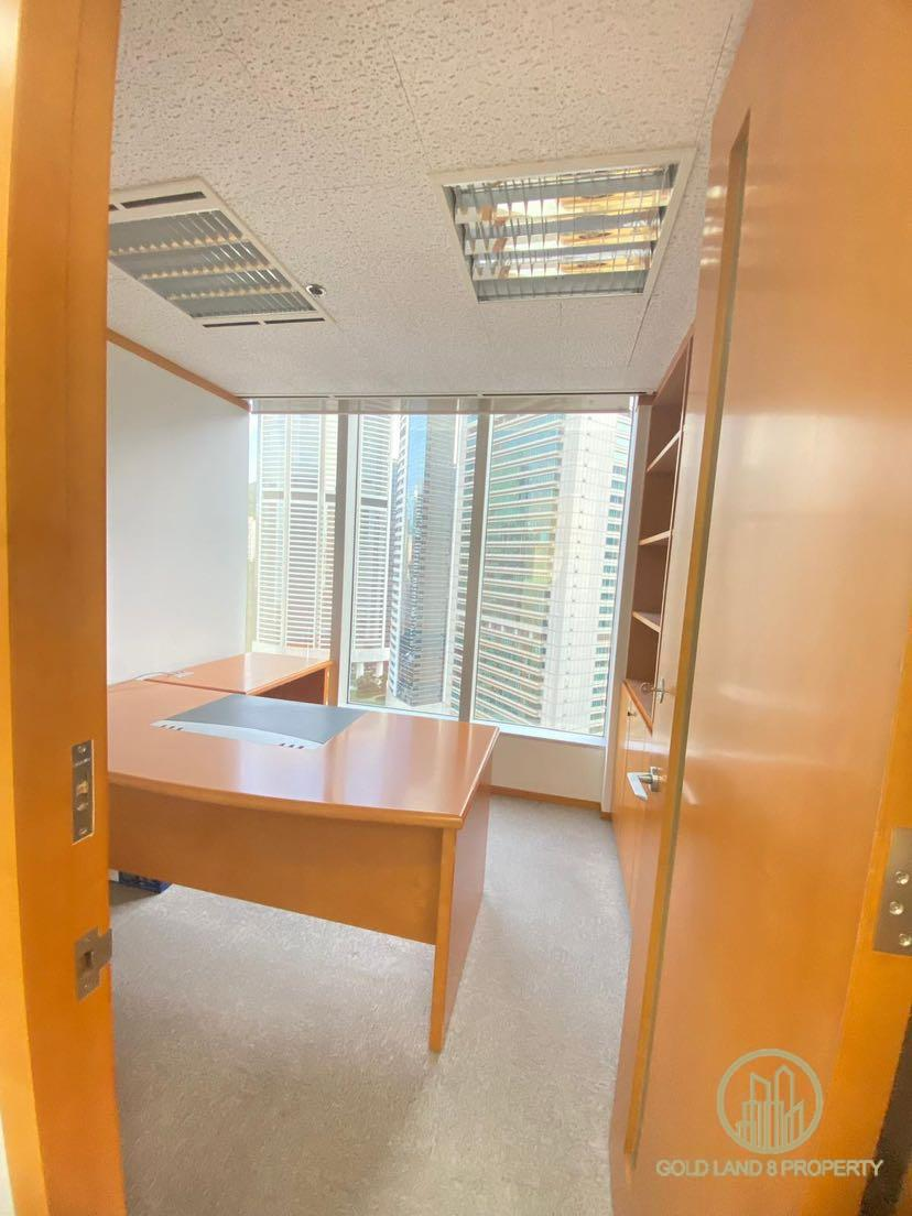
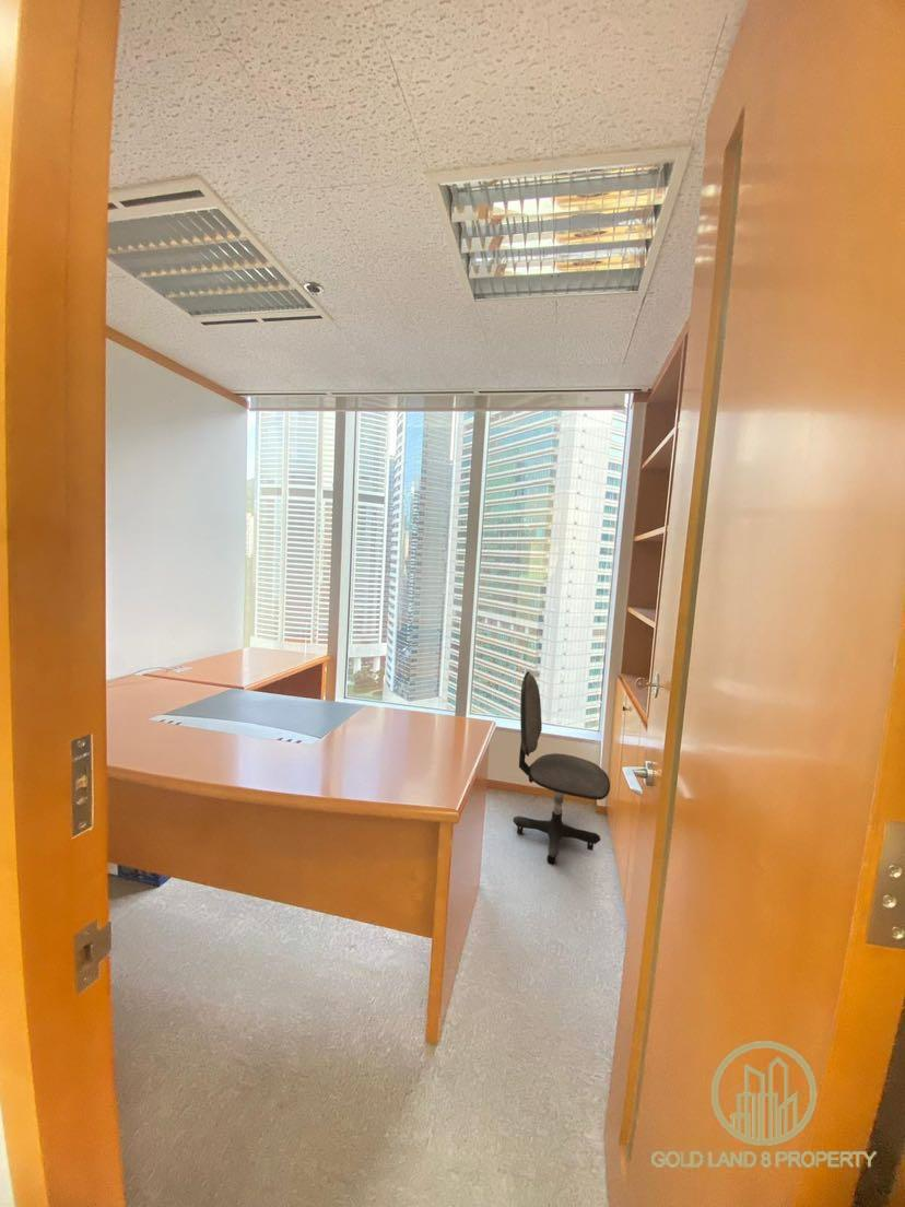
+ office chair [512,670,611,865]
